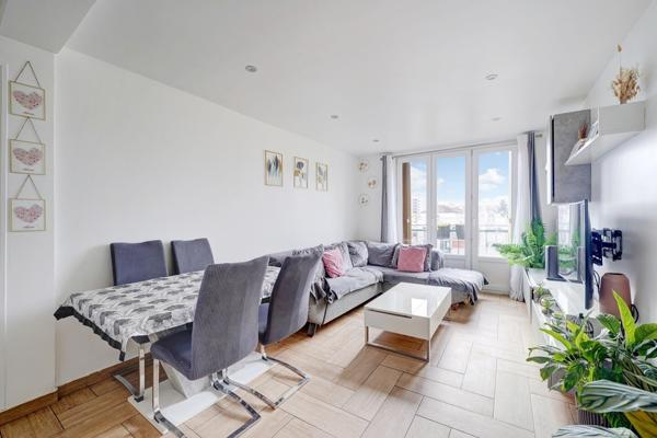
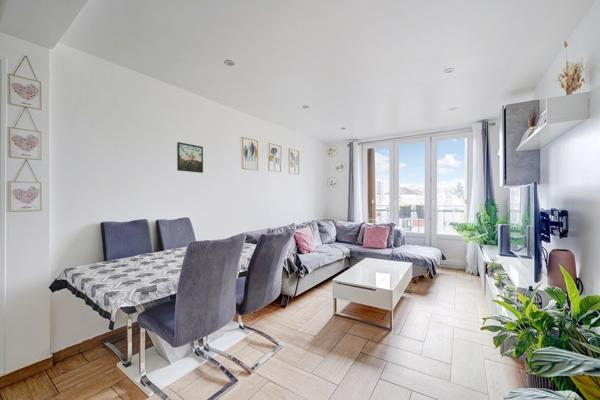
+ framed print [176,141,204,174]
